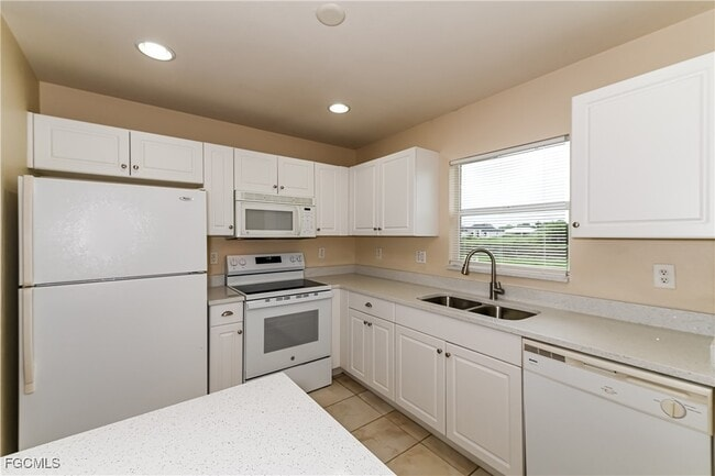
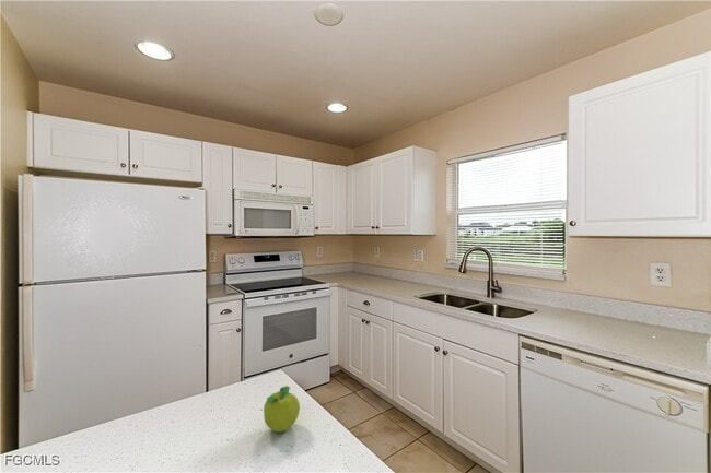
+ fruit [263,386,301,434]
